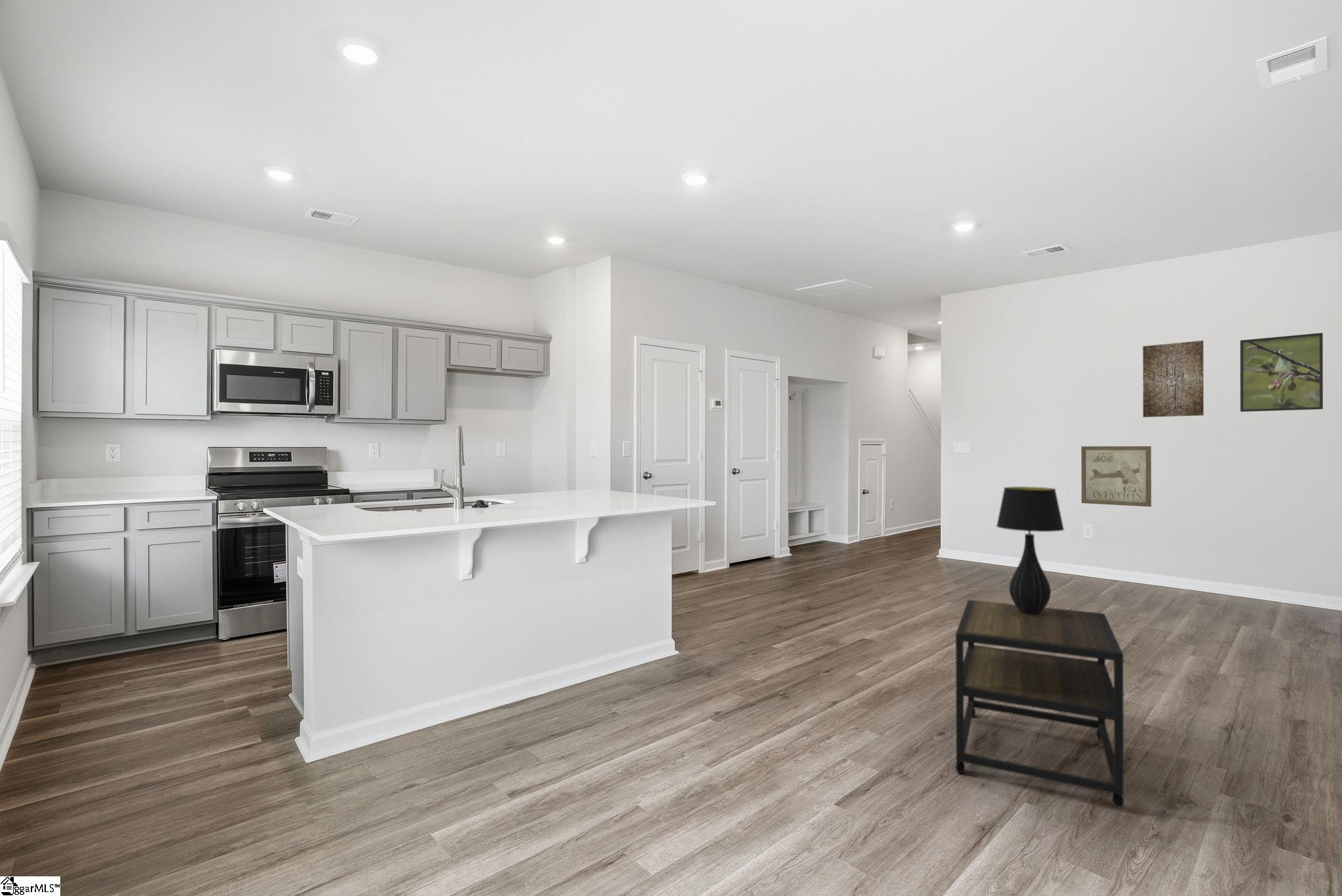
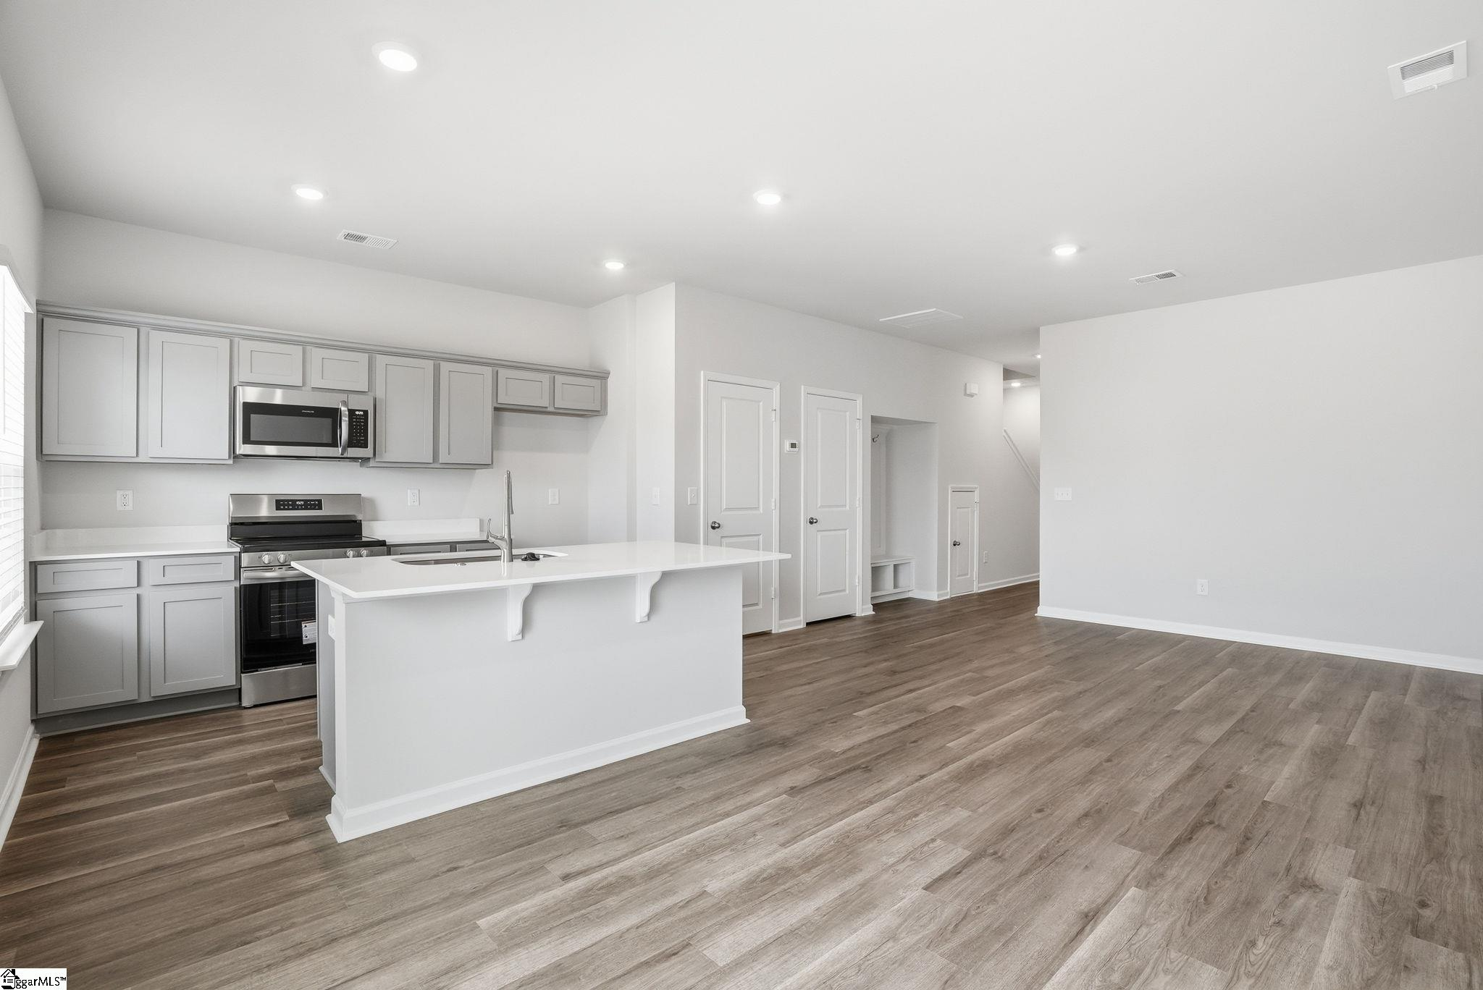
- wall art [1081,445,1152,508]
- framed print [1240,332,1324,413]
- wall art [1142,340,1204,418]
- side table [955,599,1124,808]
- table lamp [995,486,1065,614]
